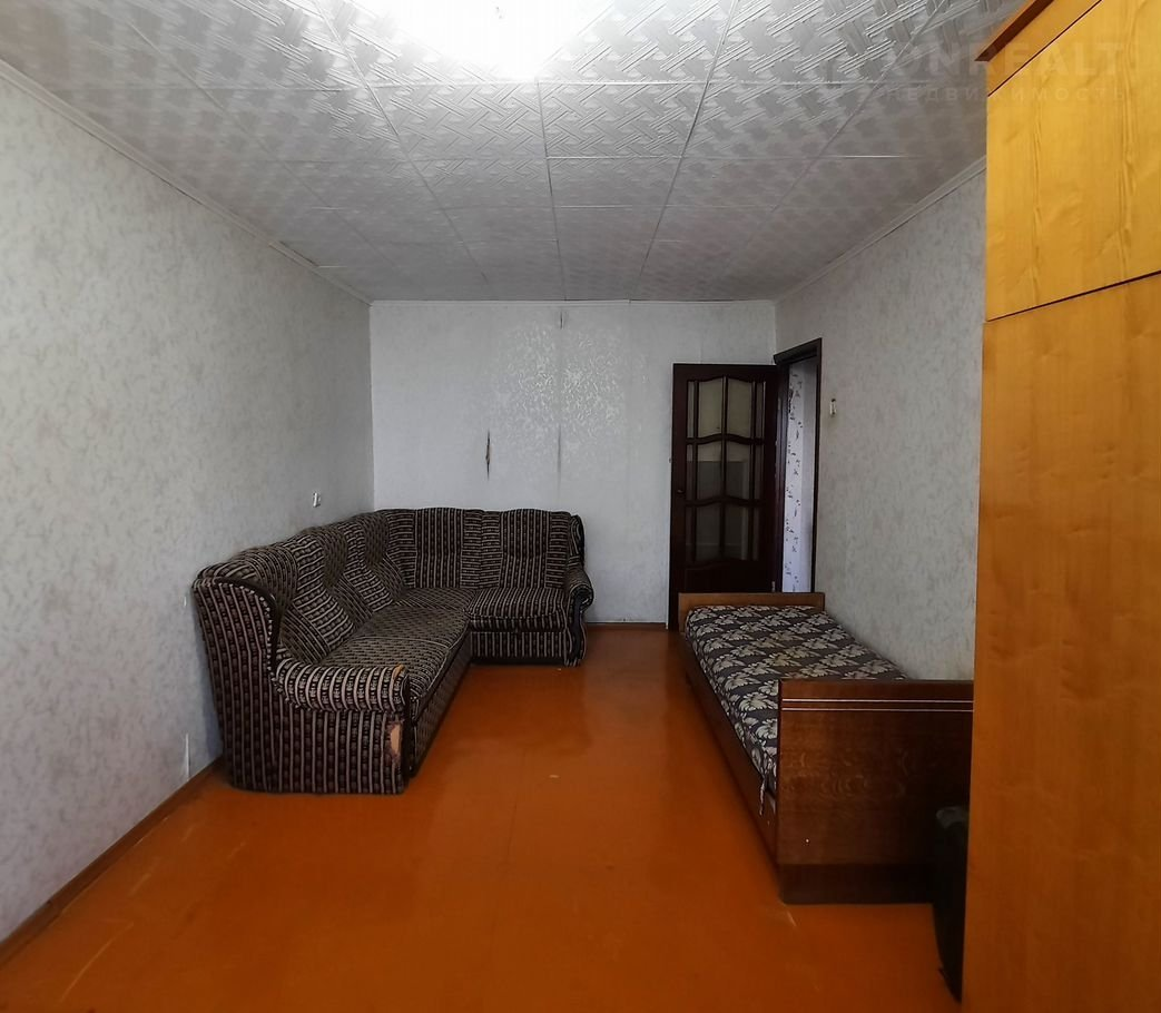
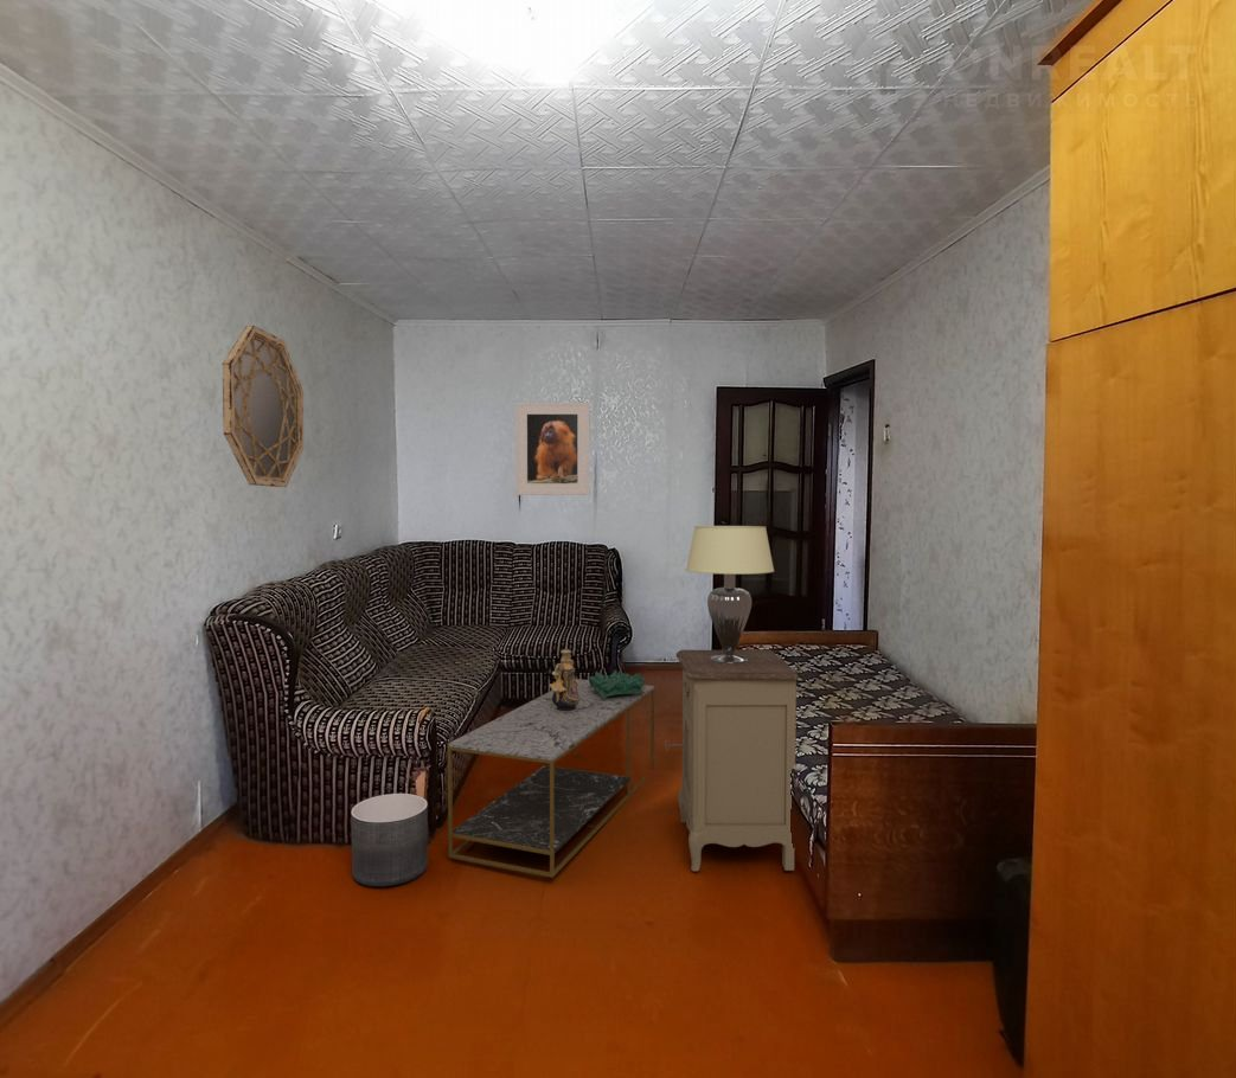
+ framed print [514,402,590,496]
+ home mirror [222,325,305,488]
+ planter [350,793,429,887]
+ nightstand [664,648,800,872]
+ decorative bowl [588,669,646,699]
+ lampshade [685,525,775,663]
+ decorative vase [549,648,579,712]
+ coffee table [447,678,655,879]
